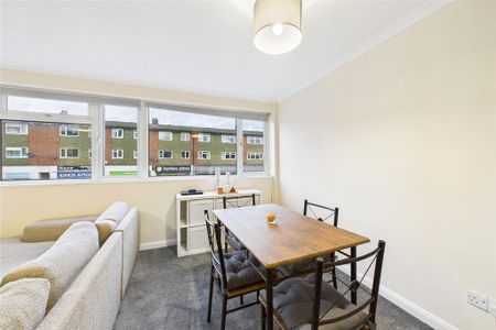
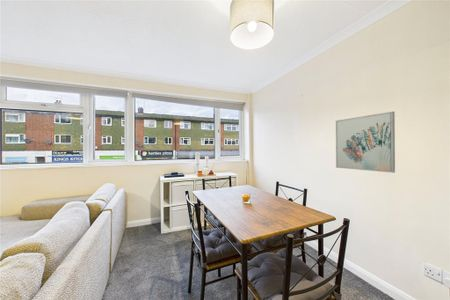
+ wall art [335,111,396,174]
